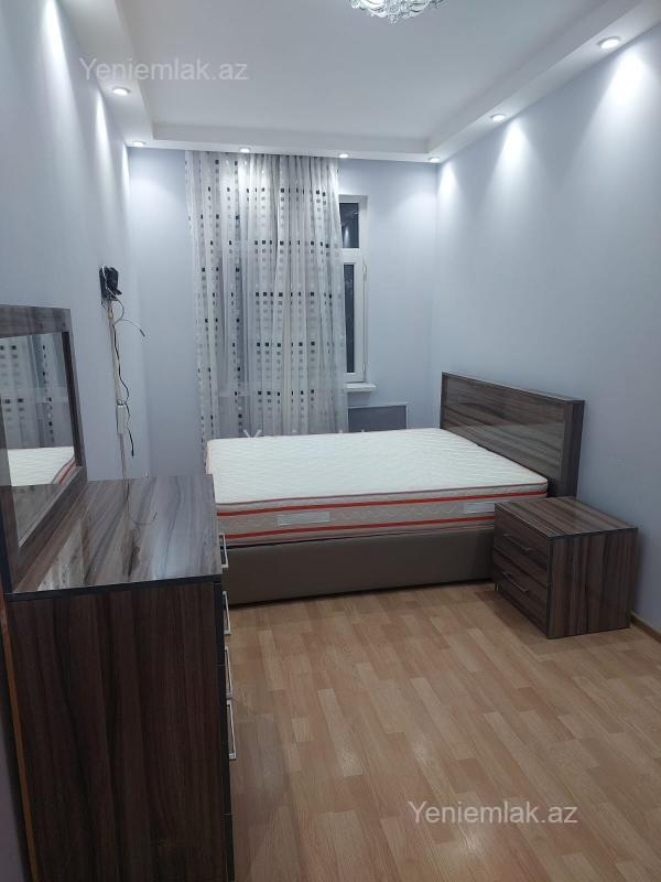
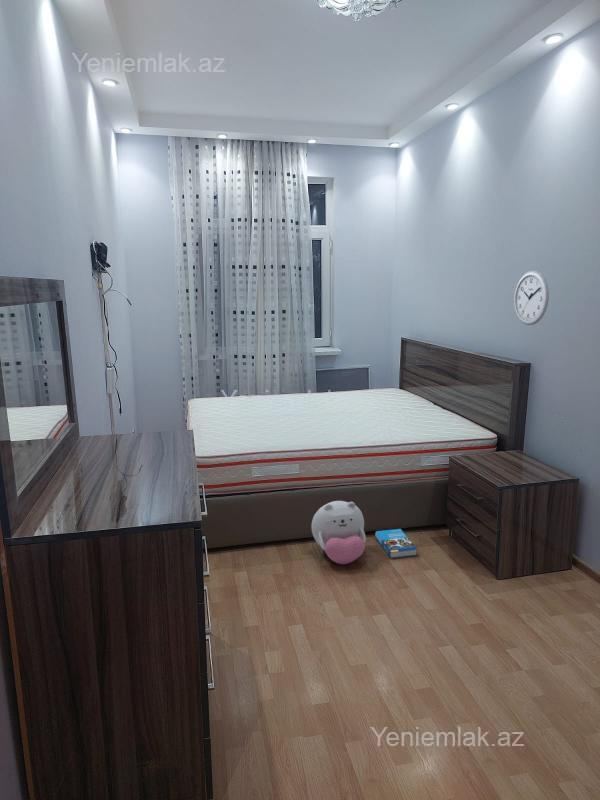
+ book [374,528,418,559]
+ wall clock [513,270,550,326]
+ plush toy [311,500,367,565]
